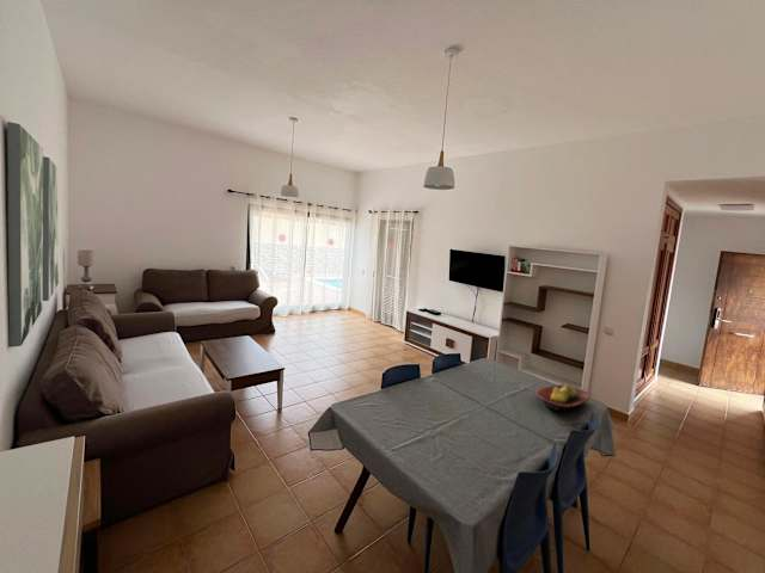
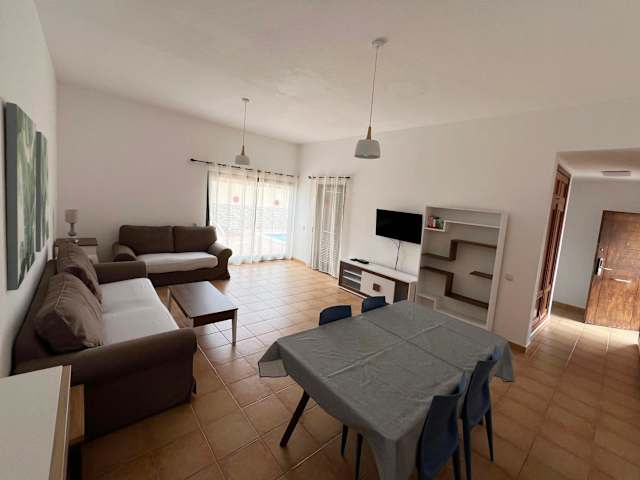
- fruit bowl [534,383,590,412]
